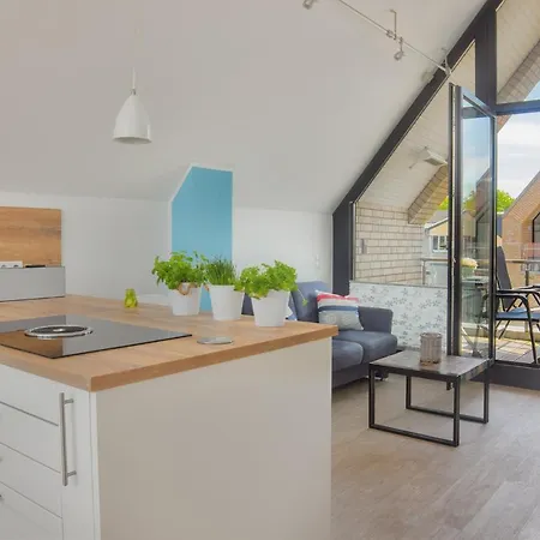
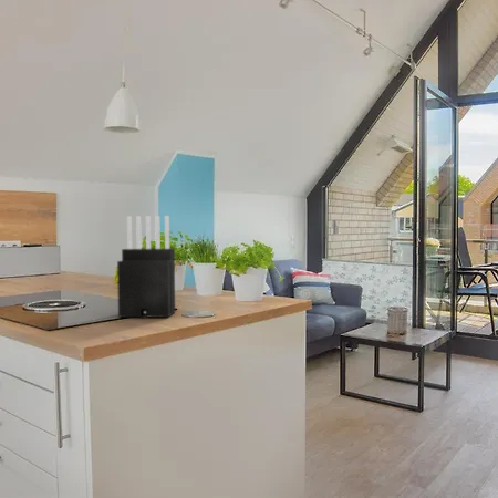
+ knife block [116,215,176,319]
